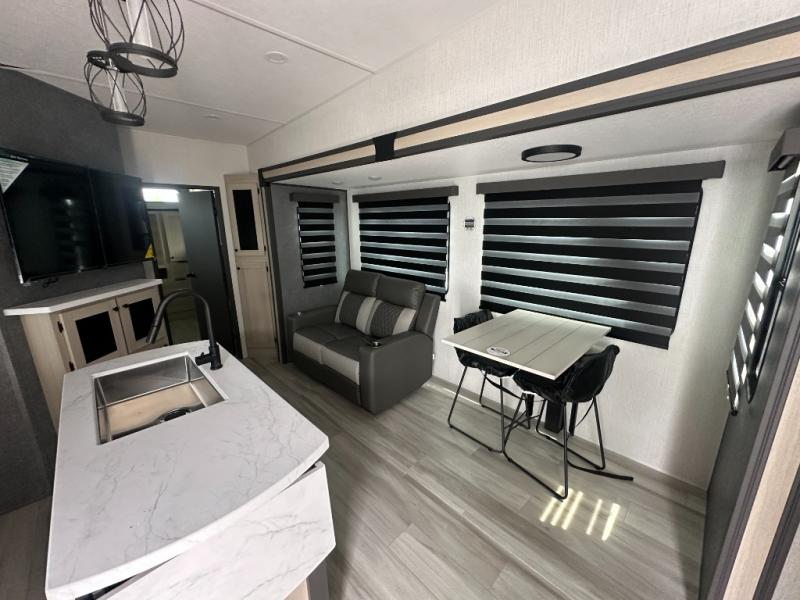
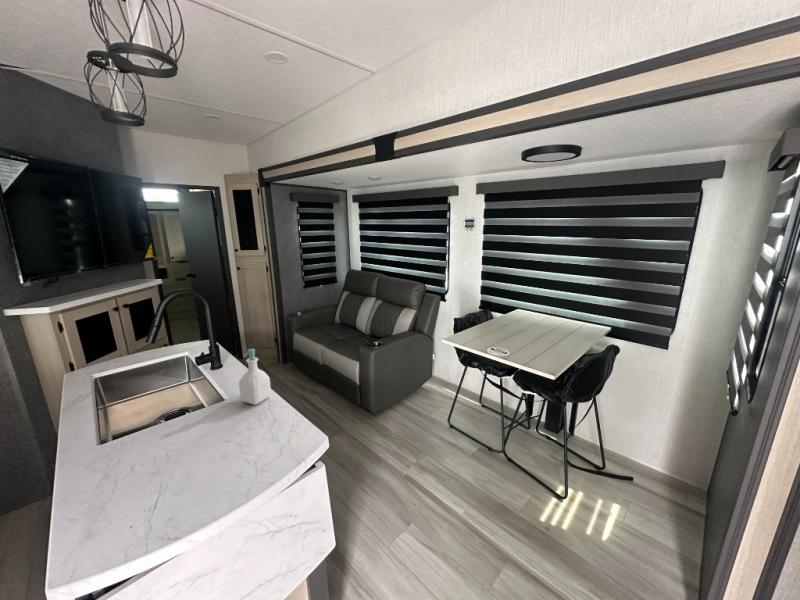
+ soap bottle [238,348,272,406]
